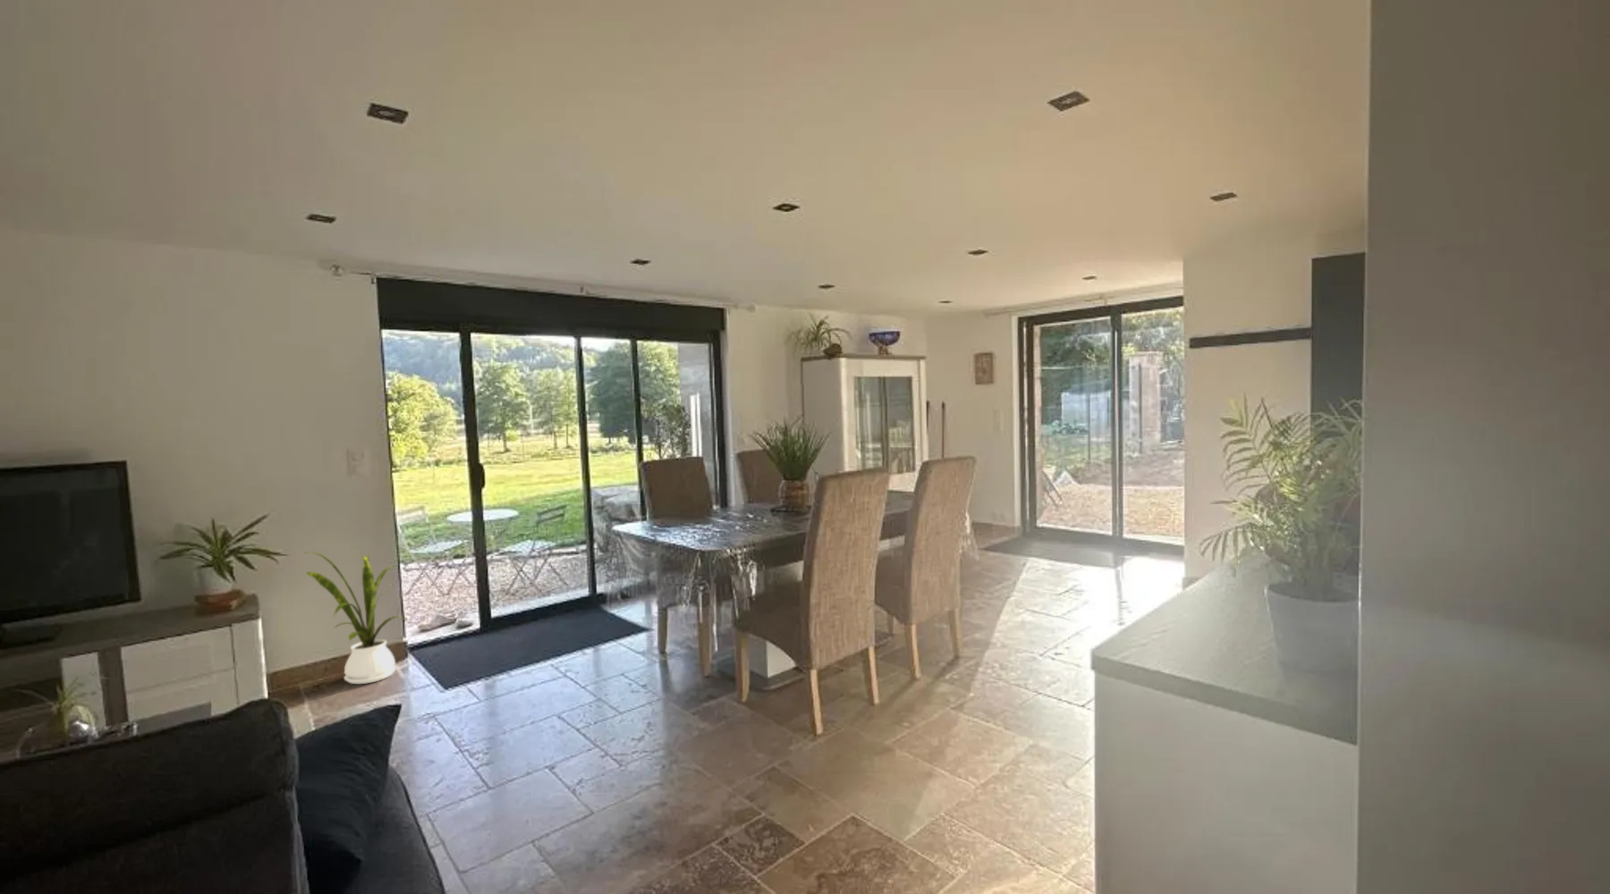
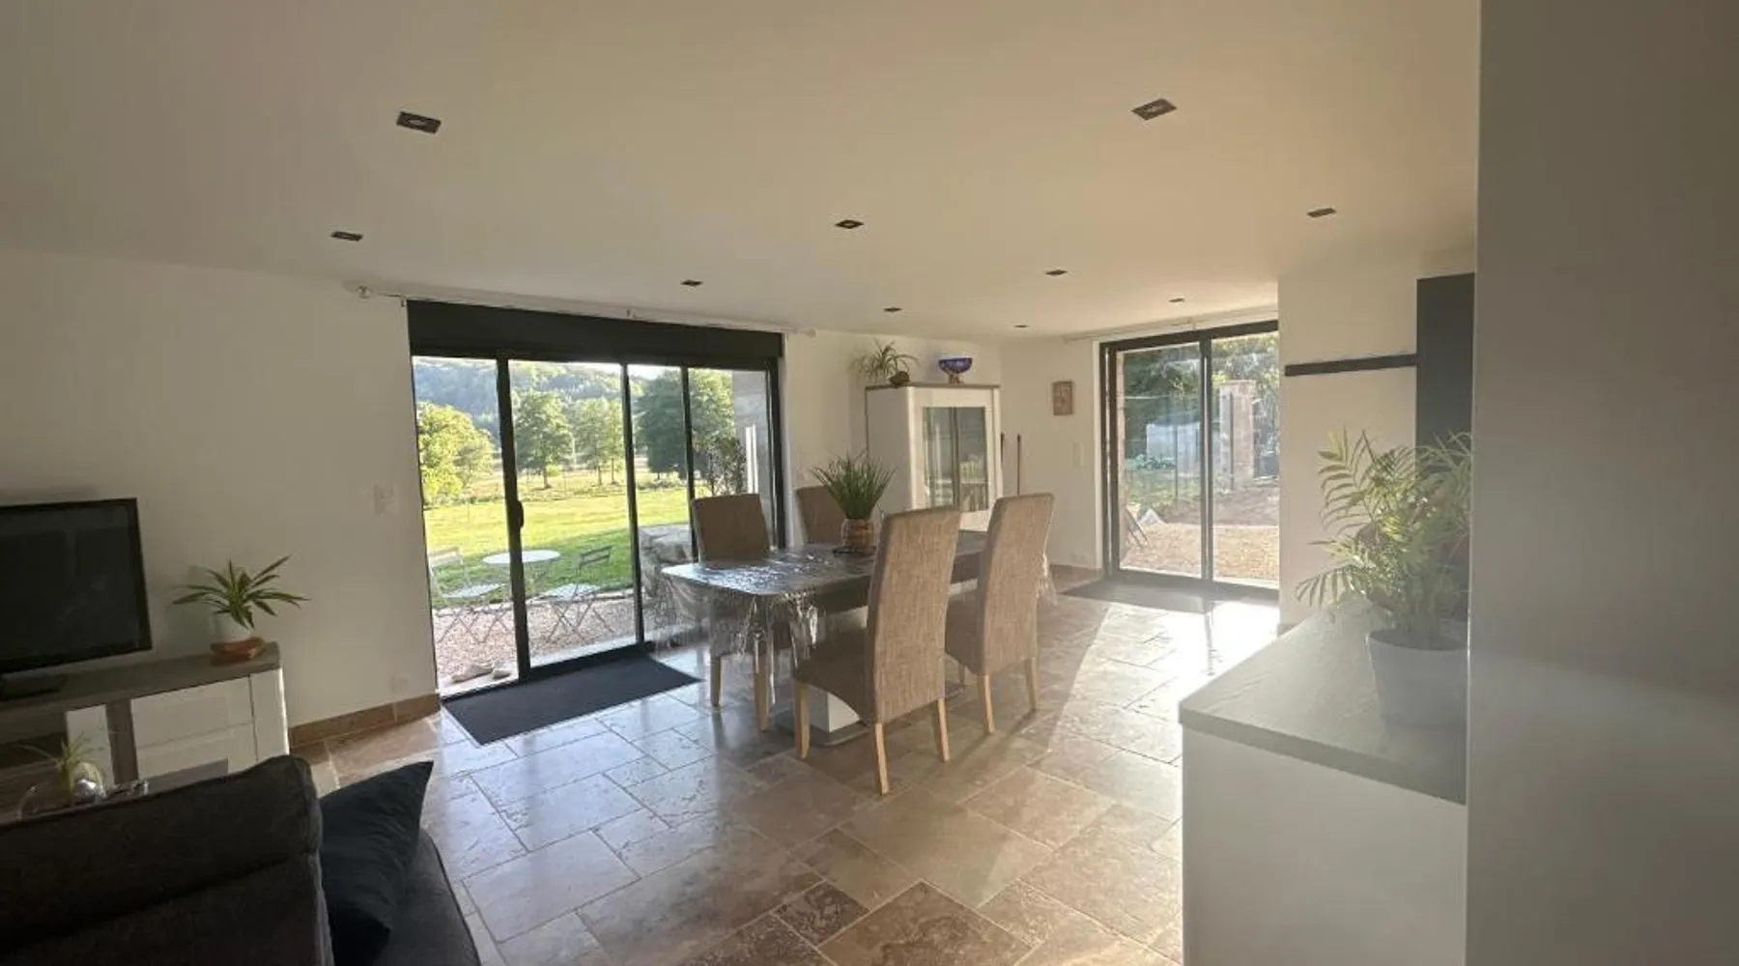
- house plant [305,552,409,685]
